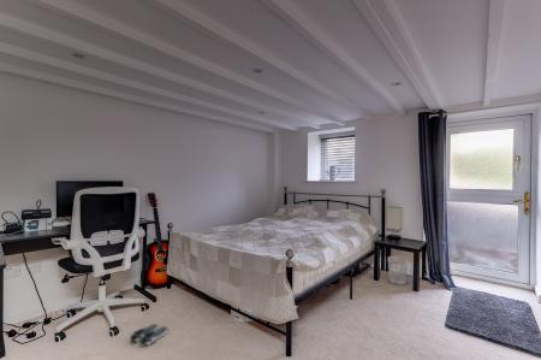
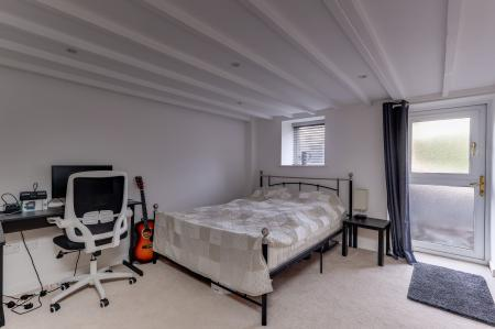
- wastebasket [387,255,409,285]
- shoe [129,323,170,348]
